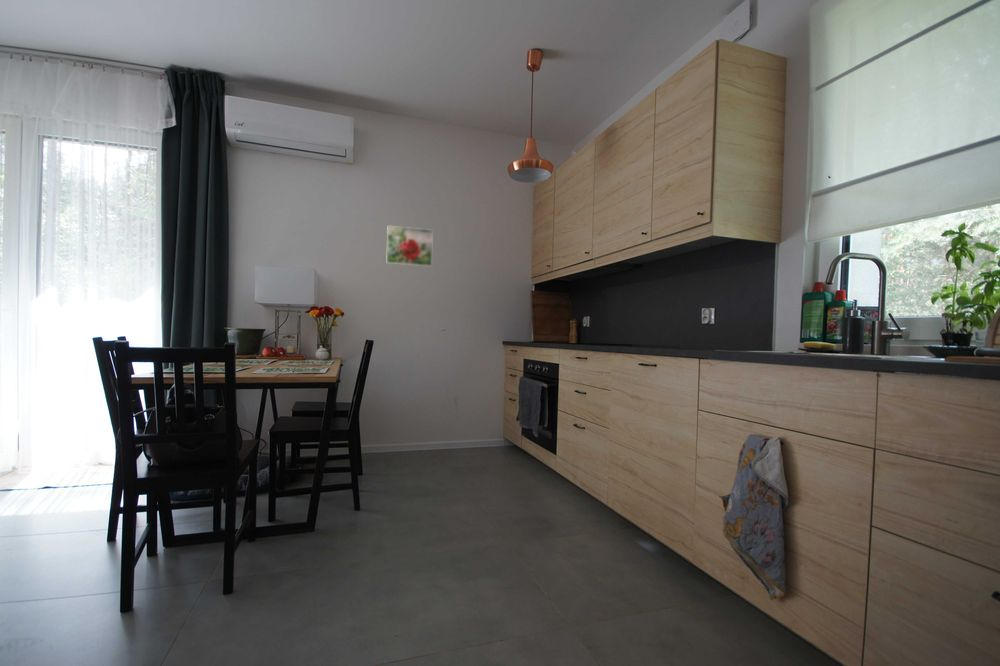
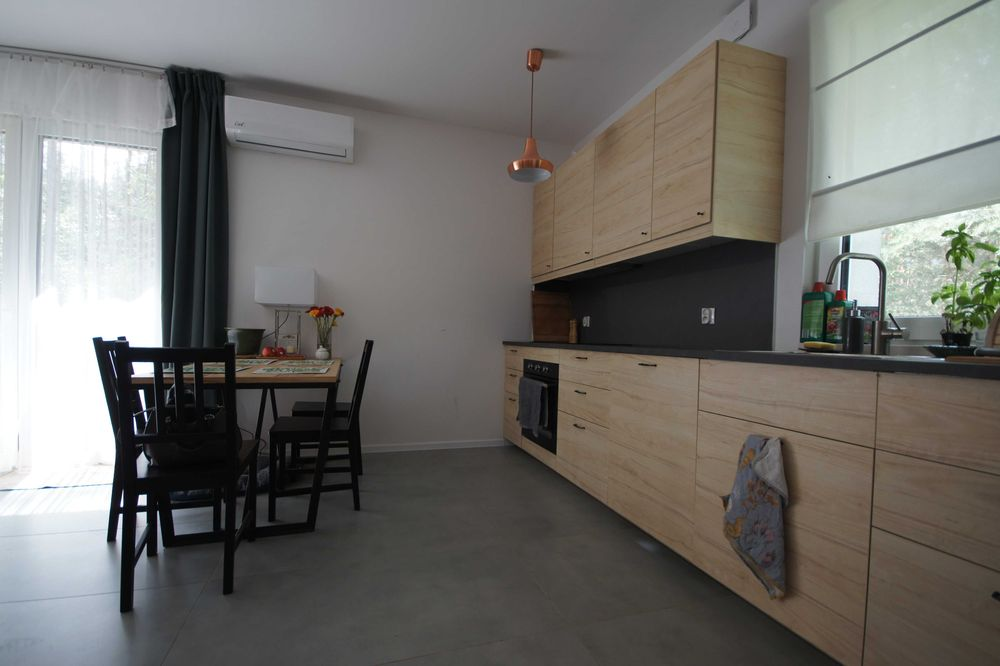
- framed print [386,225,434,267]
